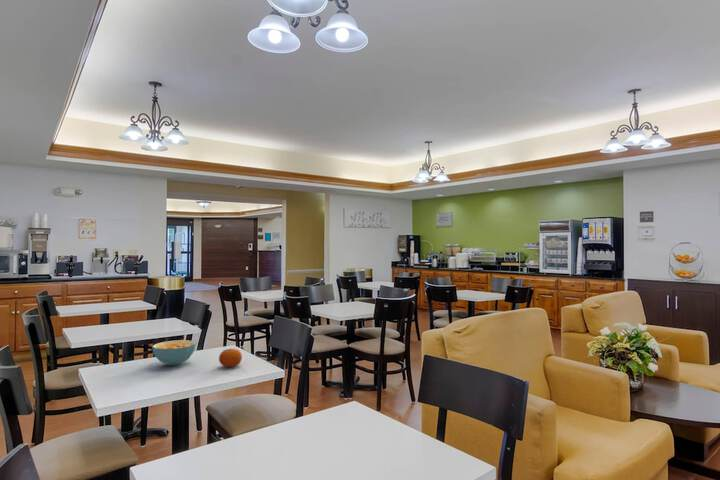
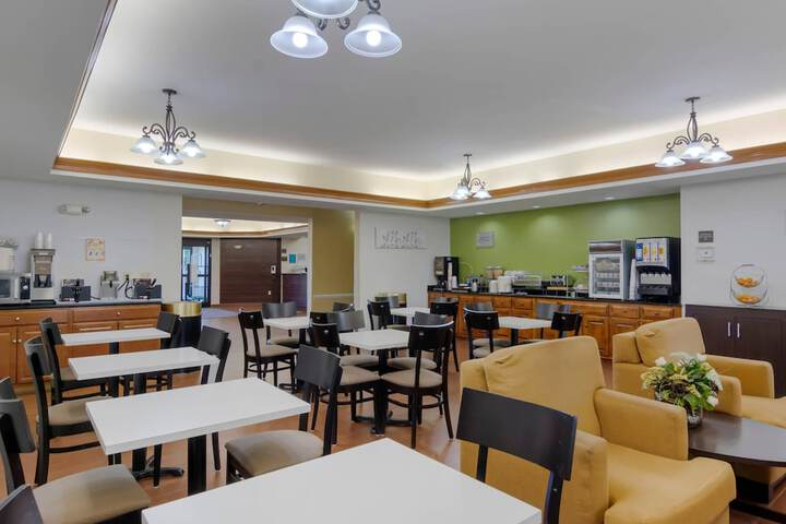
- fruit [218,348,243,368]
- cereal bowl [151,339,197,367]
